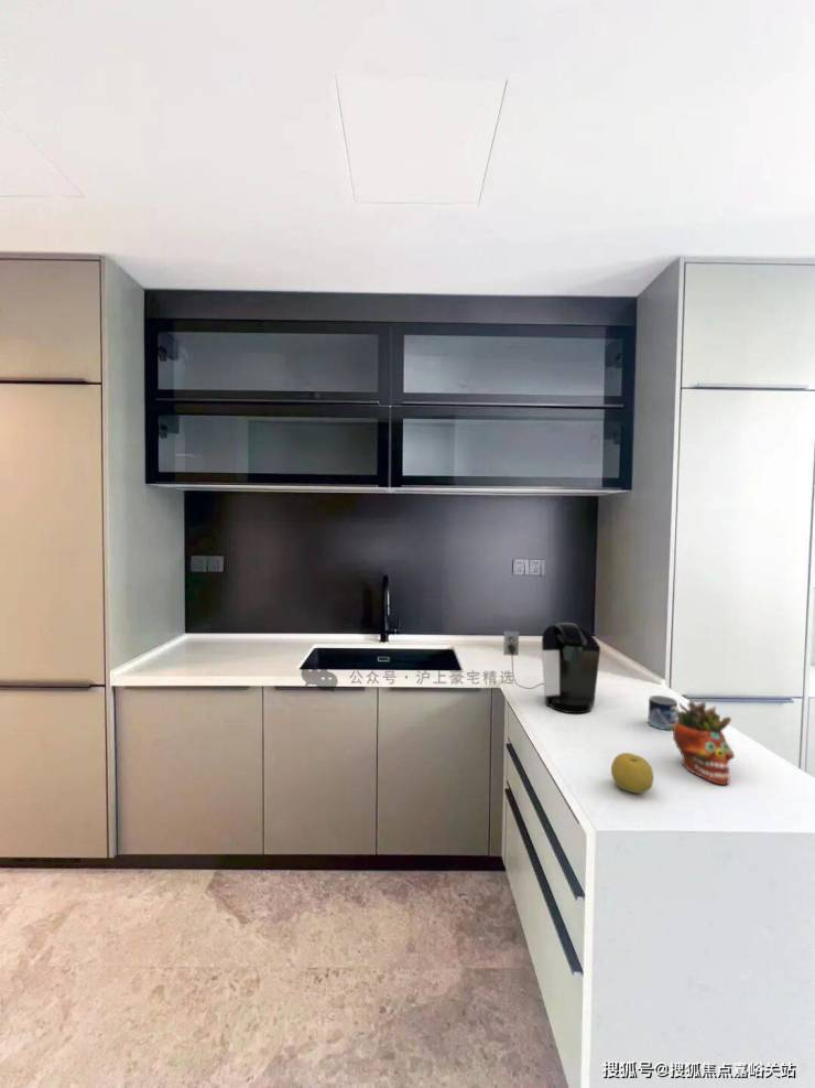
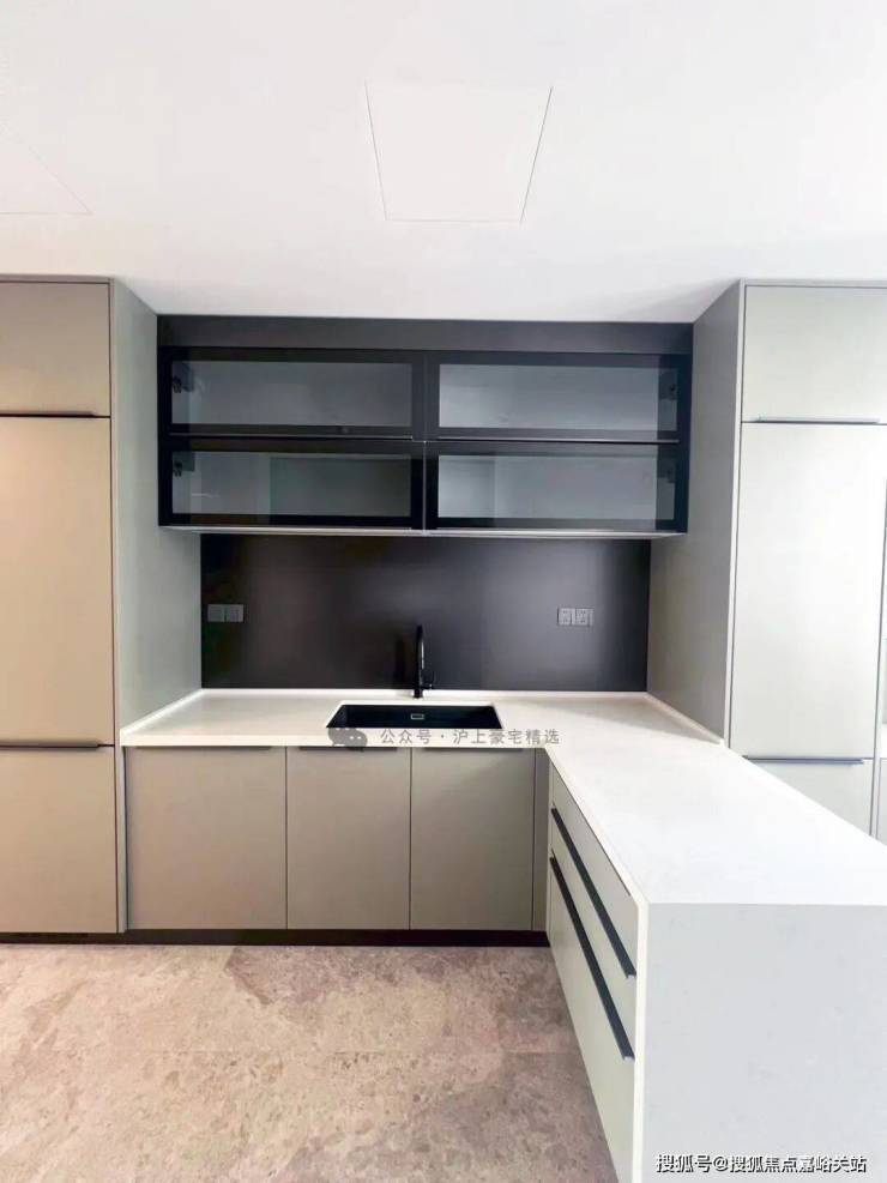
- mug [646,694,681,731]
- succulent planter [672,699,736,786]
- fruit [610,752,655,795]
- coffee maker [502,622,601,714]
